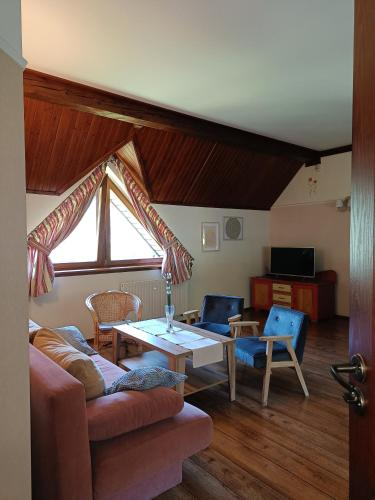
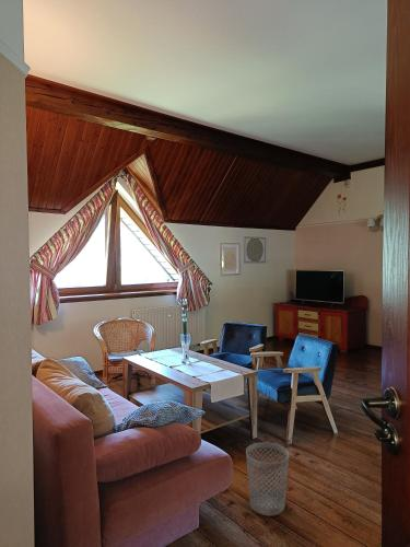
+ wastebasket [245,441,290,516]
